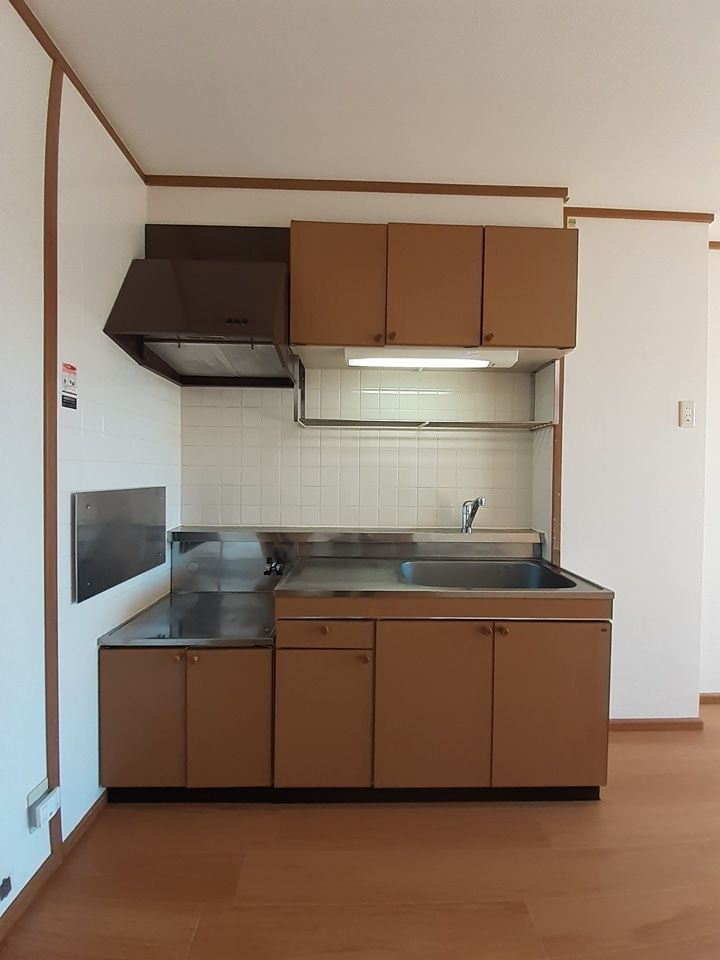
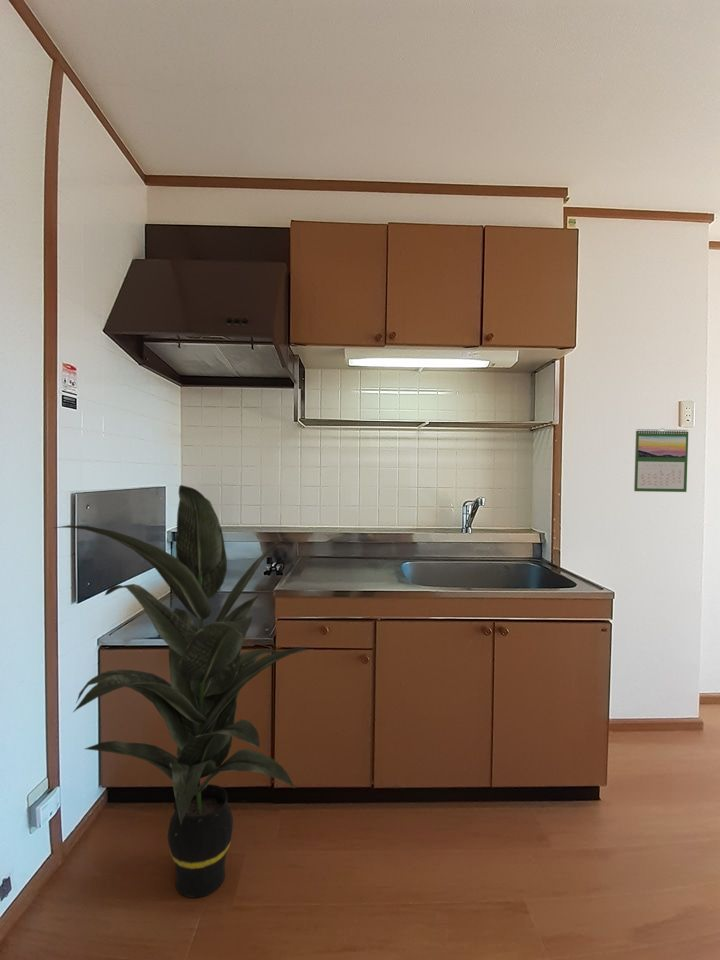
+ indoor plant [54,484,315,899]
+ calendar [633,427,689,493]
